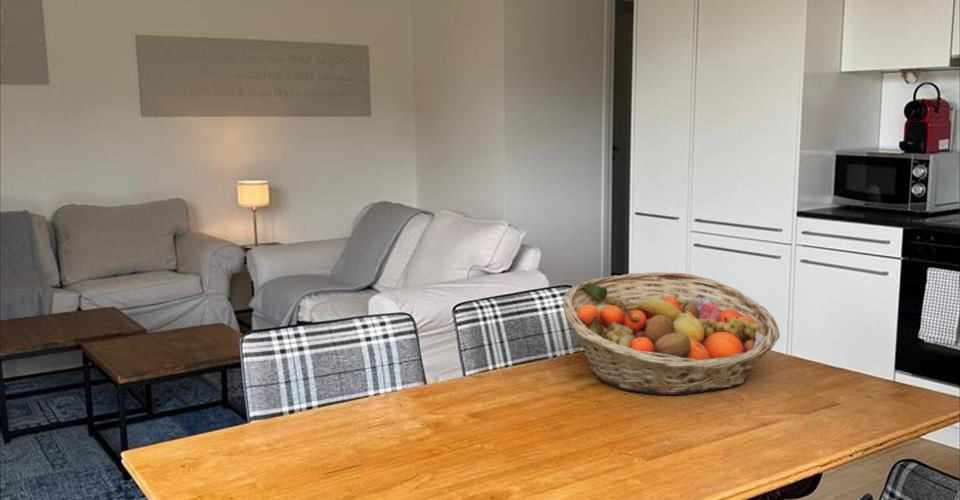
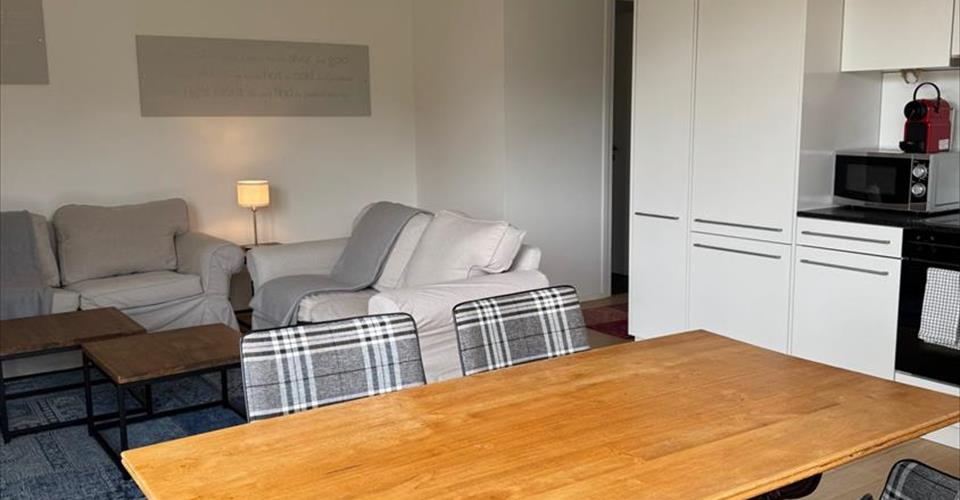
- fruit basket [562,271,781,396]
